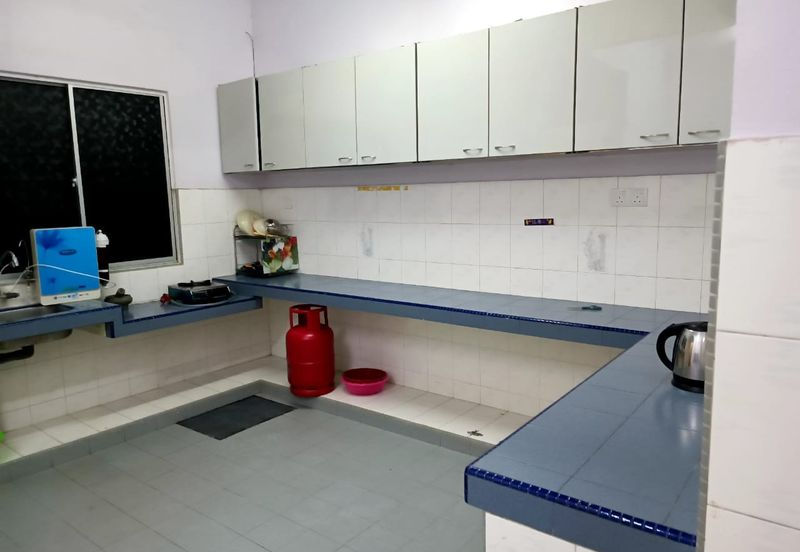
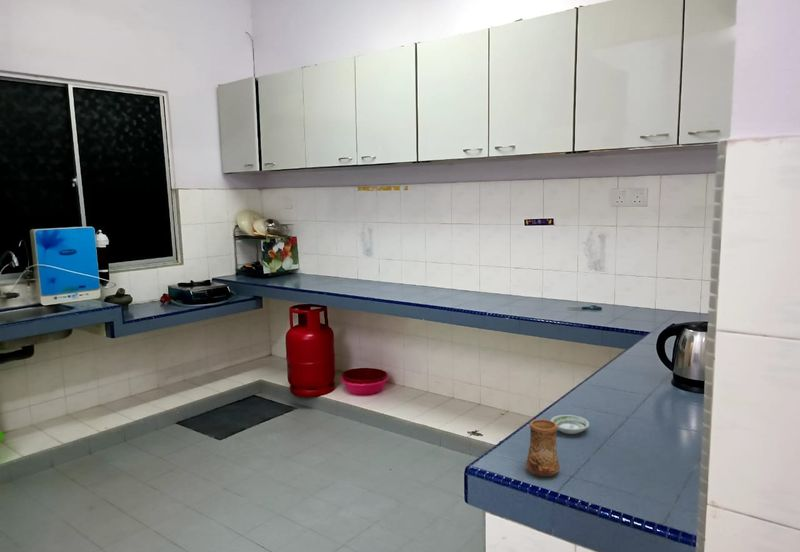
+ cup [525,418,561,478]
+ saucer [550,414,590,435]
